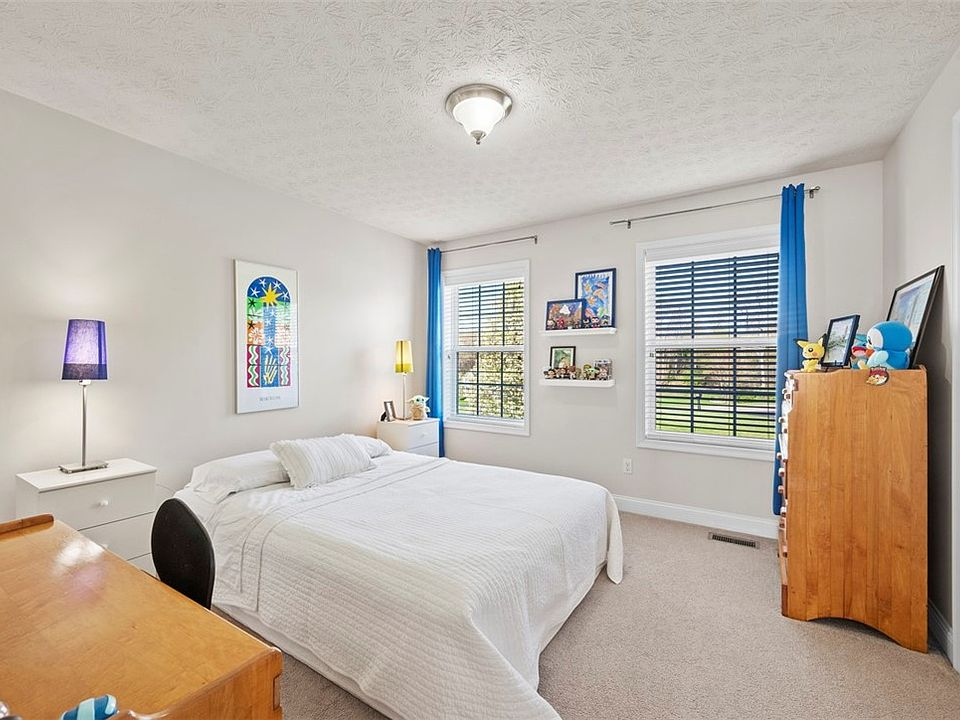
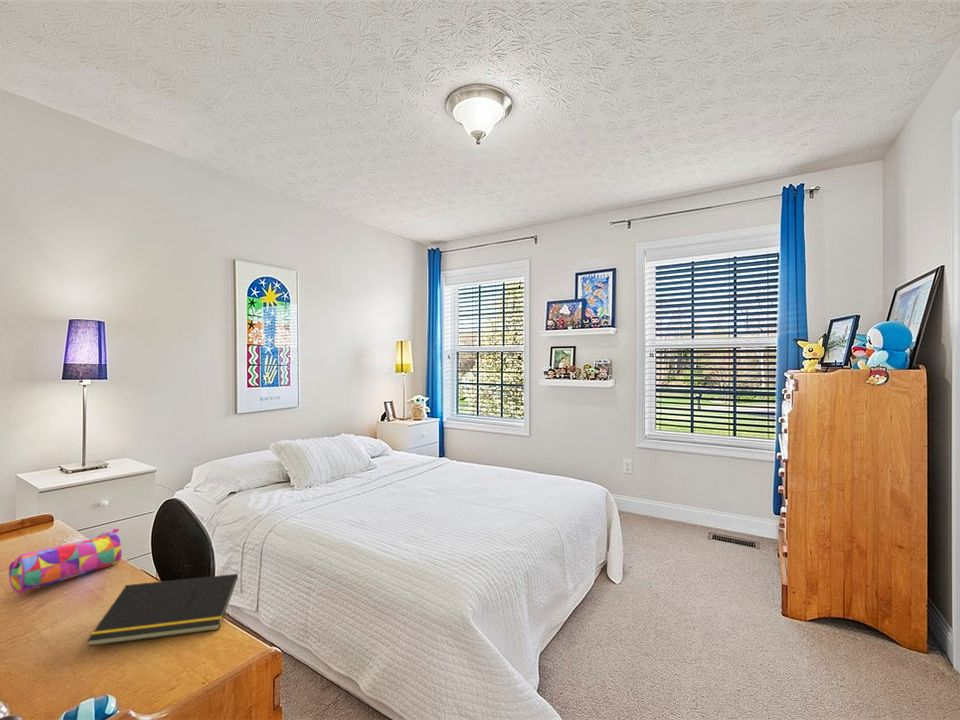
+ pencil case [8,528,123,595]
+ notepad [86,573,239,647]
